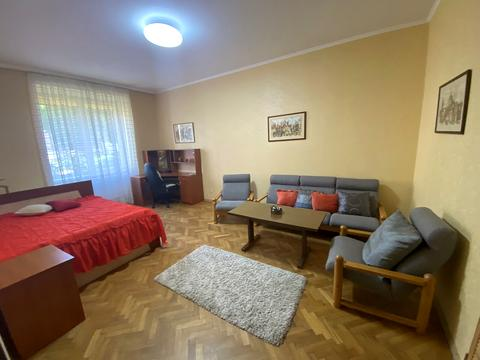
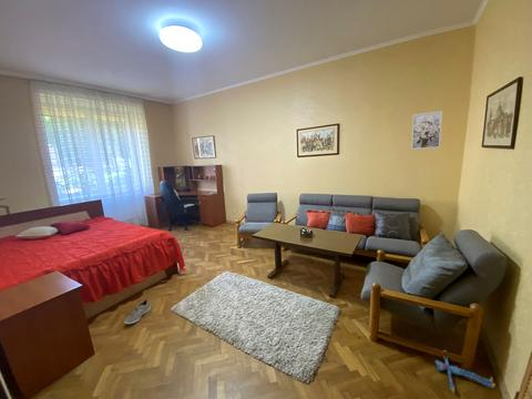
+ wall art [410,110,443,151]
+ plush toy [434,349,497,395]
+ sneaker [123,298,152,325]
